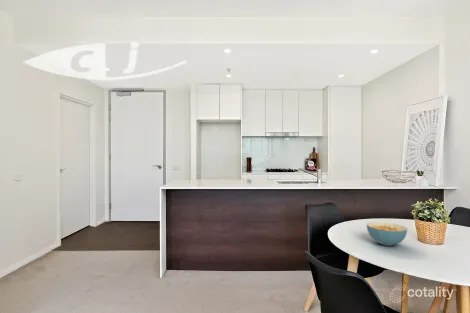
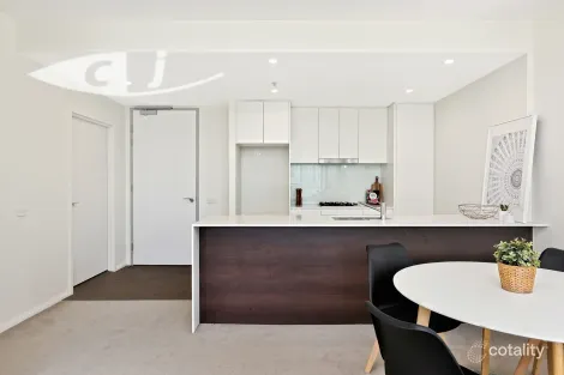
- cereal bowl [366,221,408,247]
